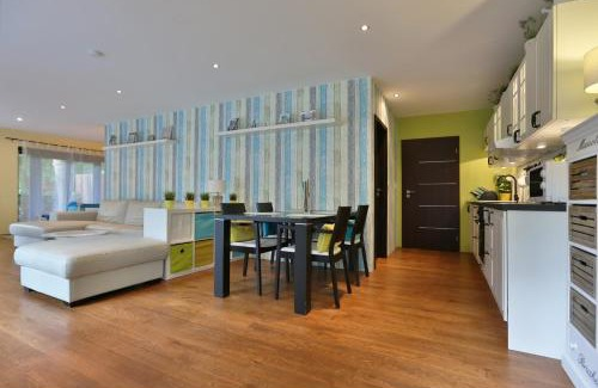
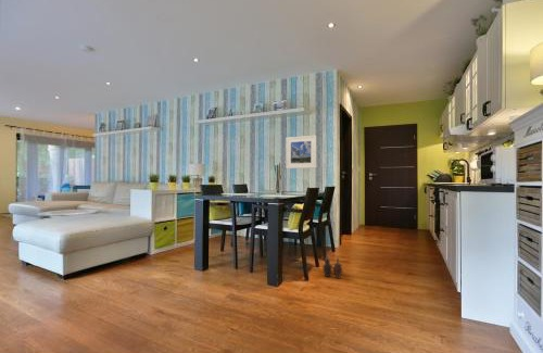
+ vase [321,255,343,279]
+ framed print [285,135,317,169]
